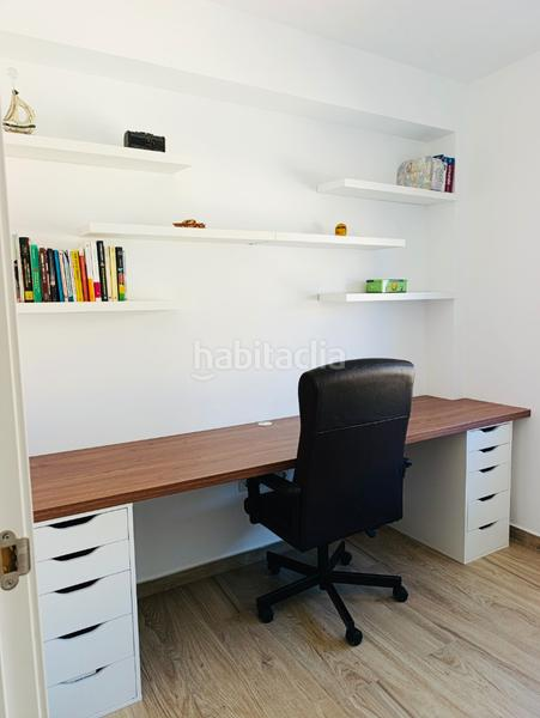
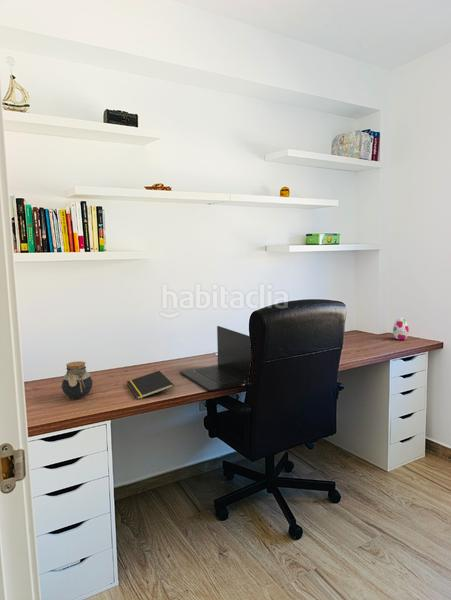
+ jar [61,360,94,399]
+ notepad [126,370,175,400]
+ decorative egg [392,317,410,341]
+ laptop [179,325,252,392]
